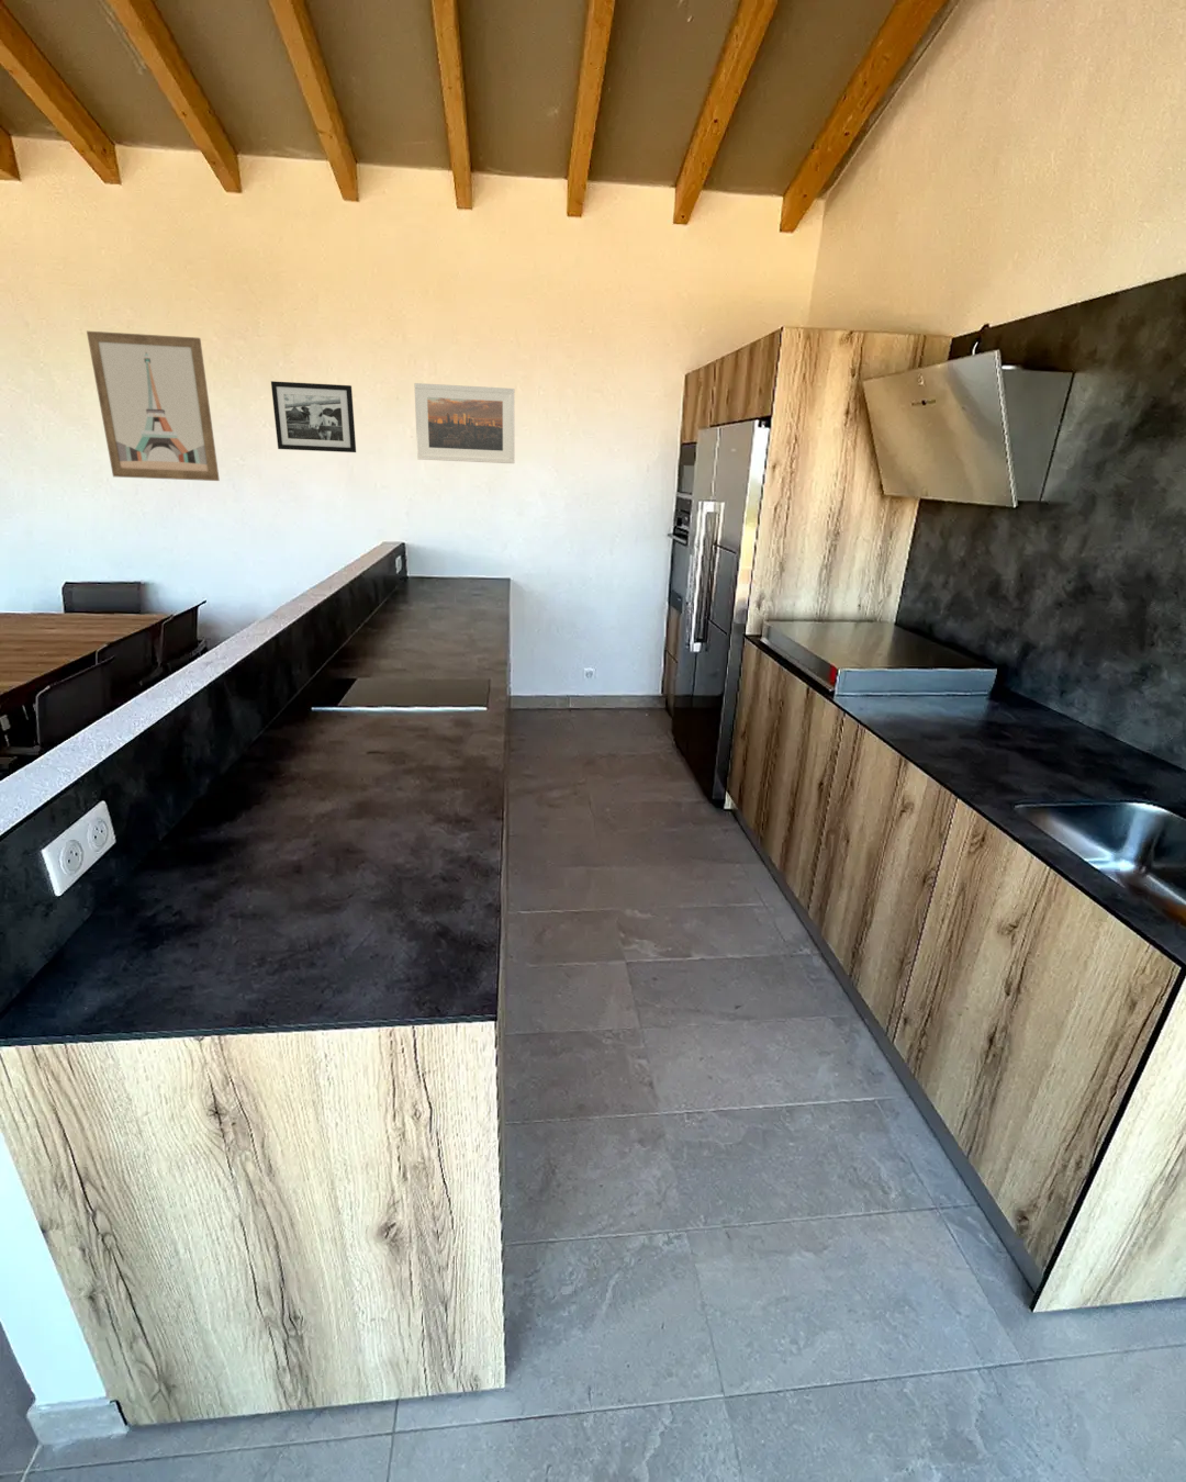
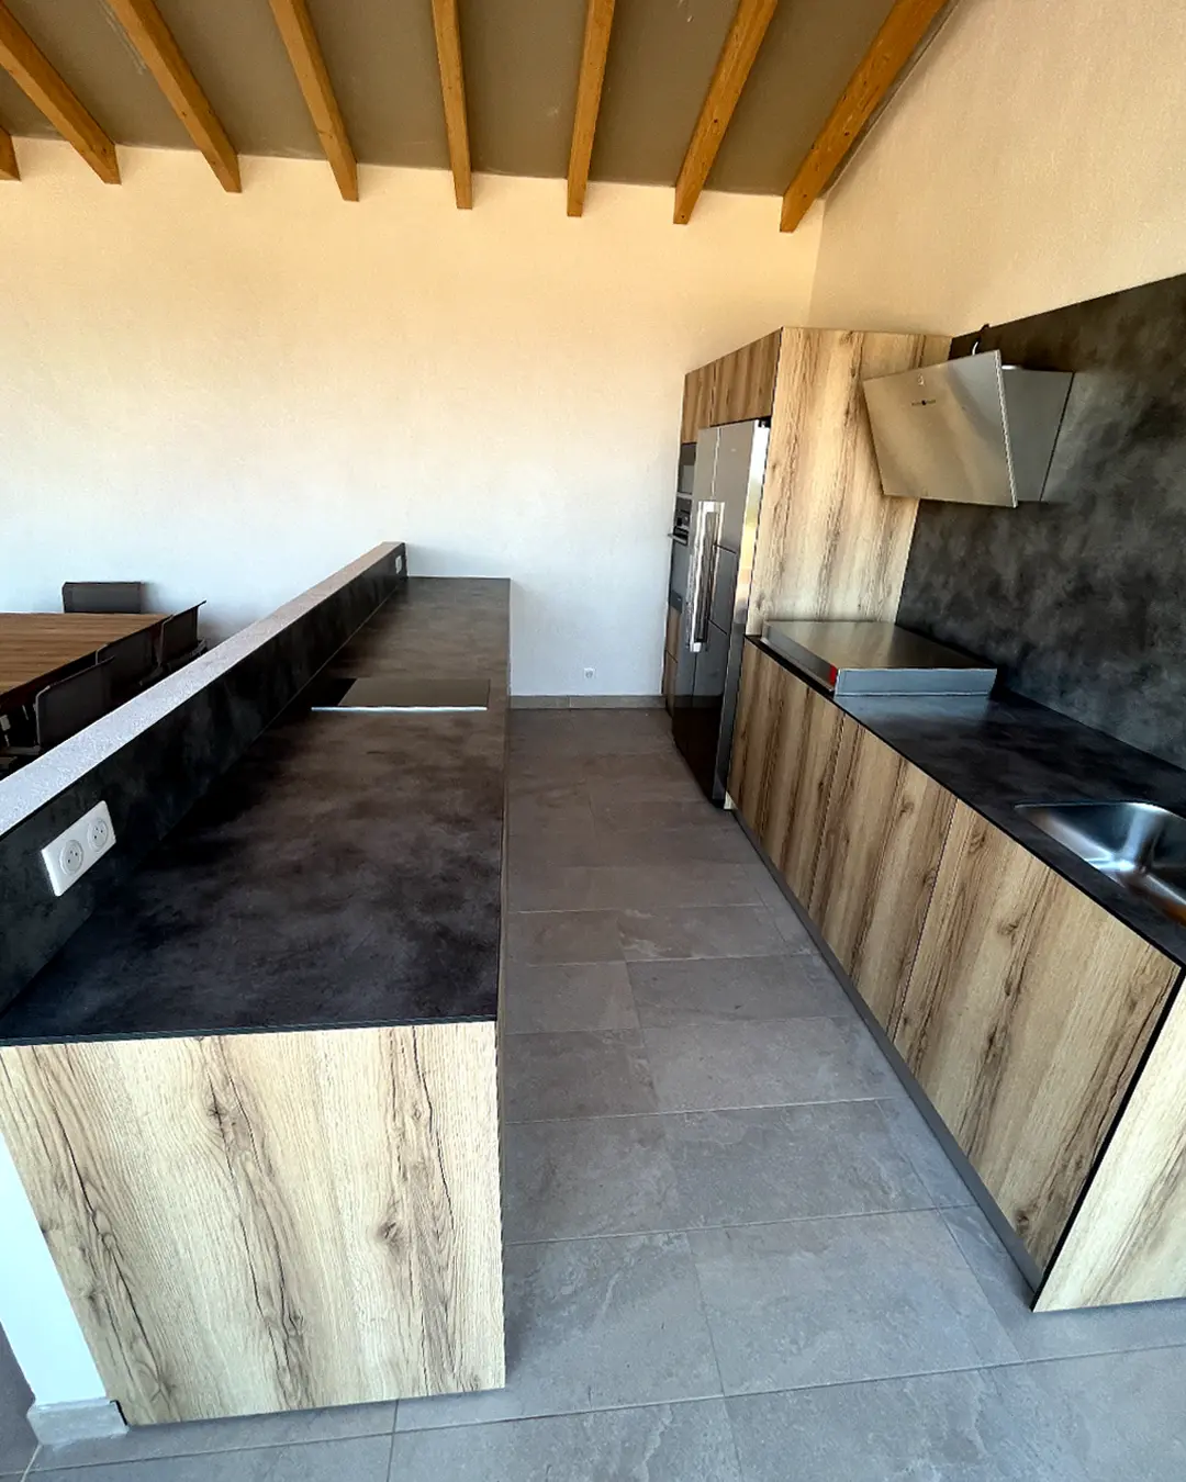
- wall art [86,330,220,481]
- picture frame [270,380,357,454]
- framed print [413,382,516,465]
